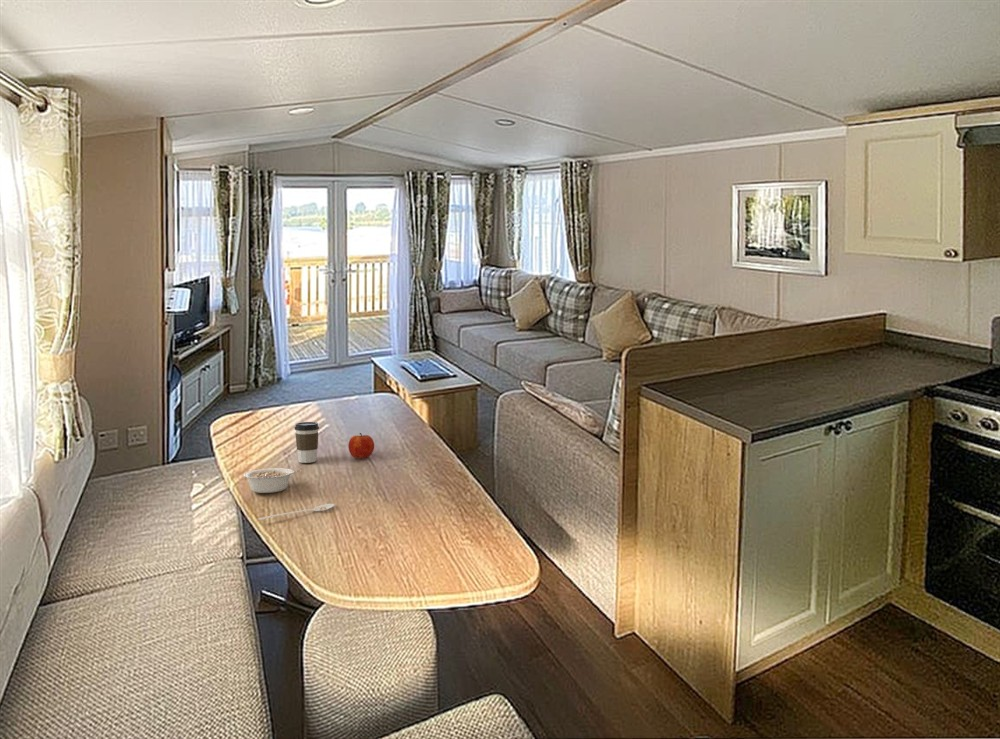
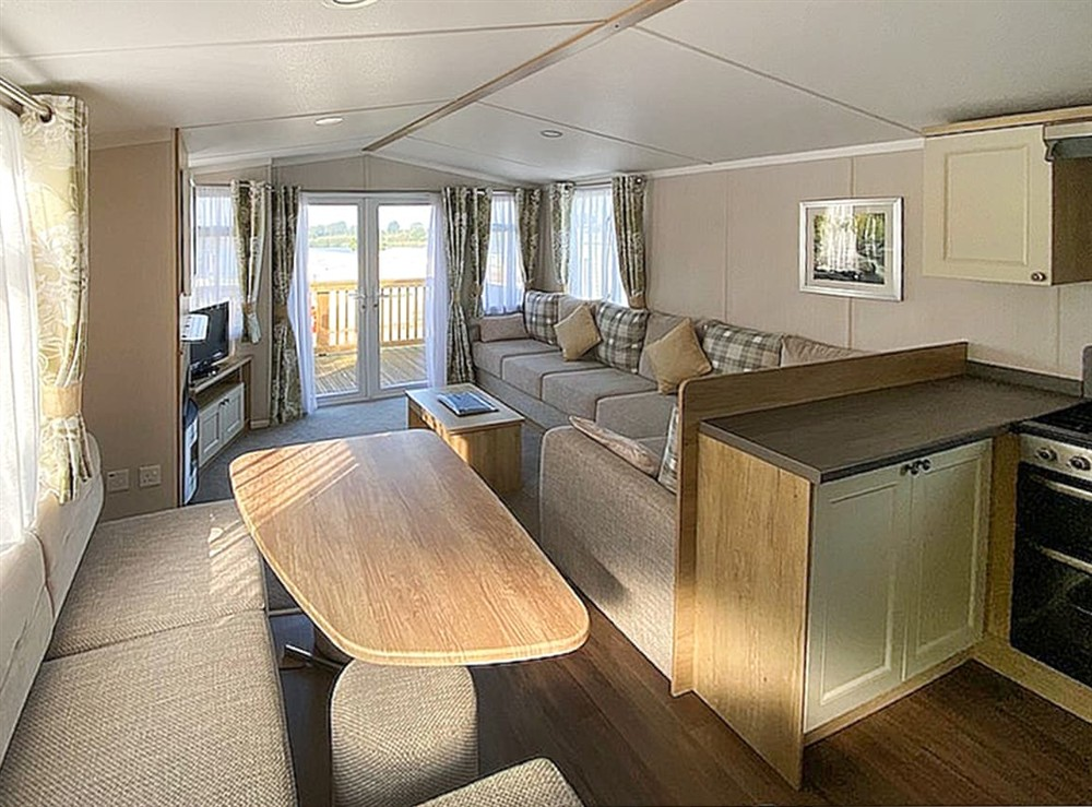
- coffee cup [294,421,320,464]
- fruit [348,432,375,459]
- legume [243,467,299,494]
- stirrer [258,503,335,521]
